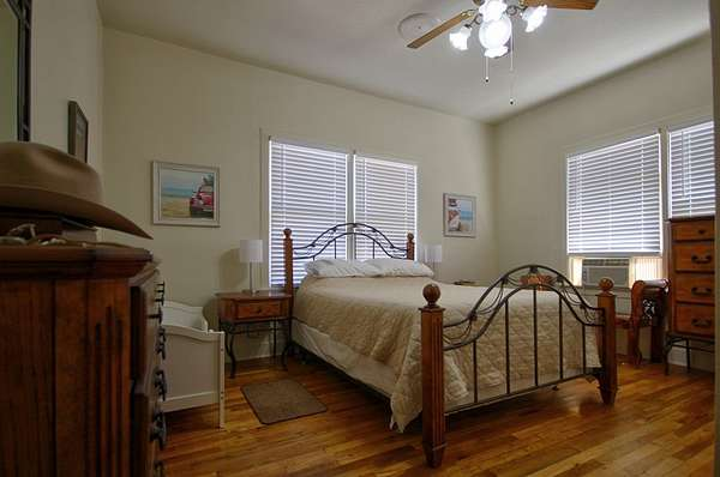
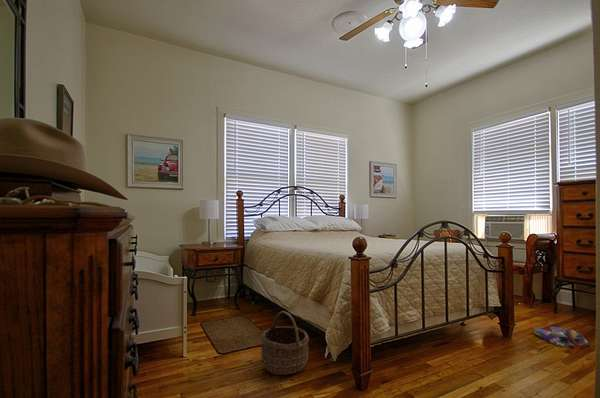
+ slippers [534,326,589,348]
+ wicker basket [260,310,310,376]
